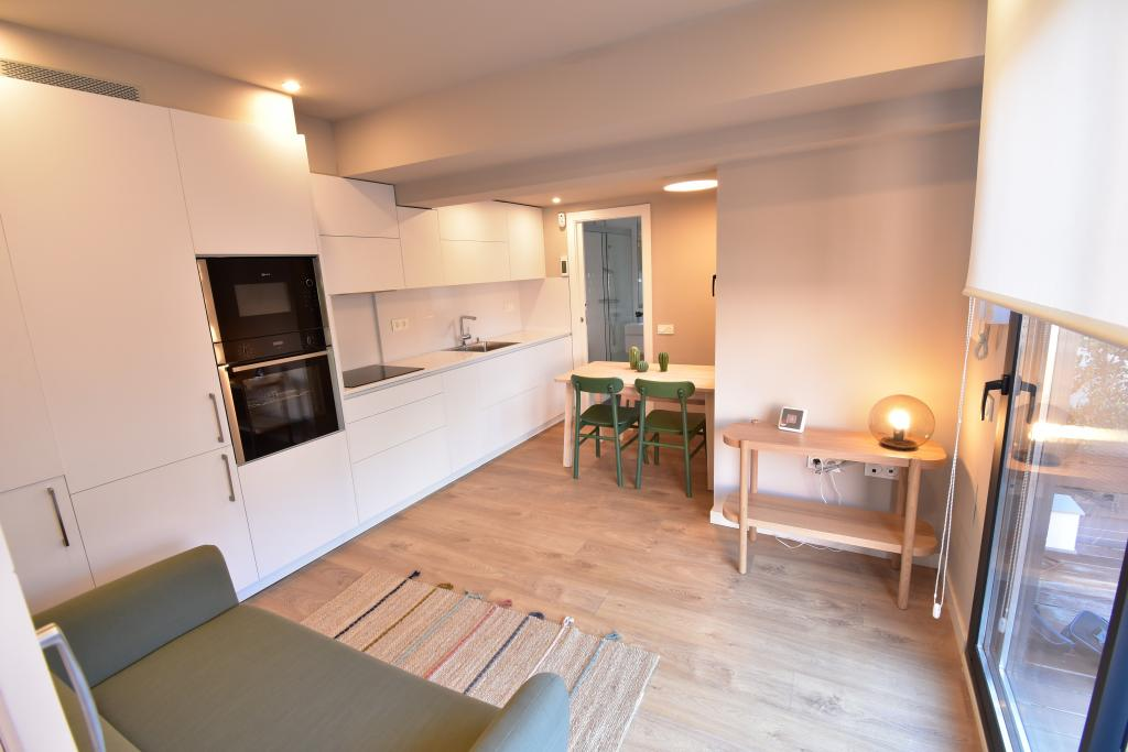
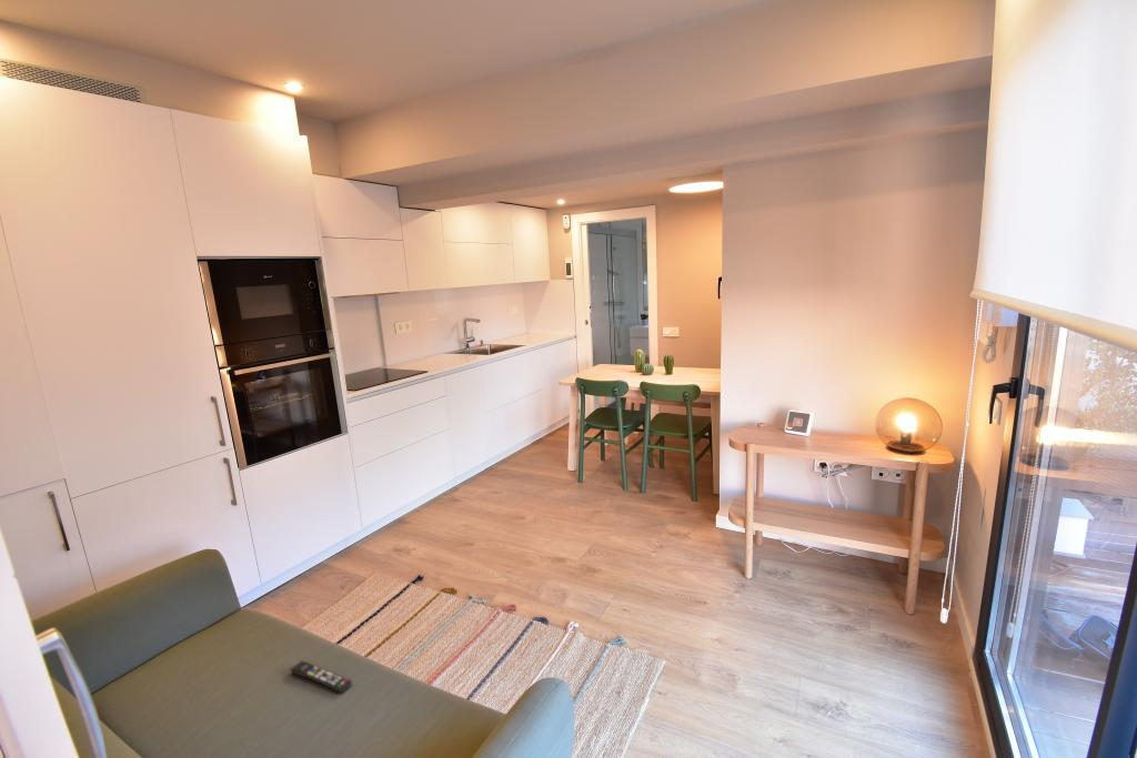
+ remote control [289,659,353,694]
